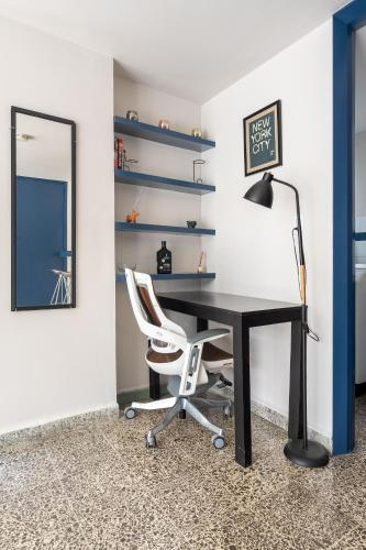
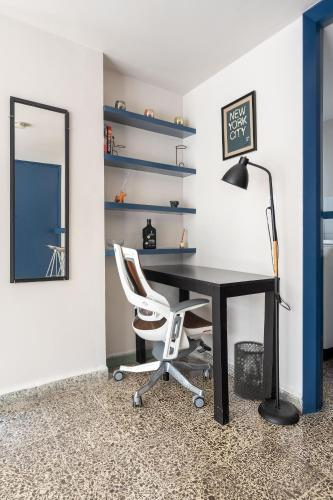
+ trash can [233,340,267,402]
